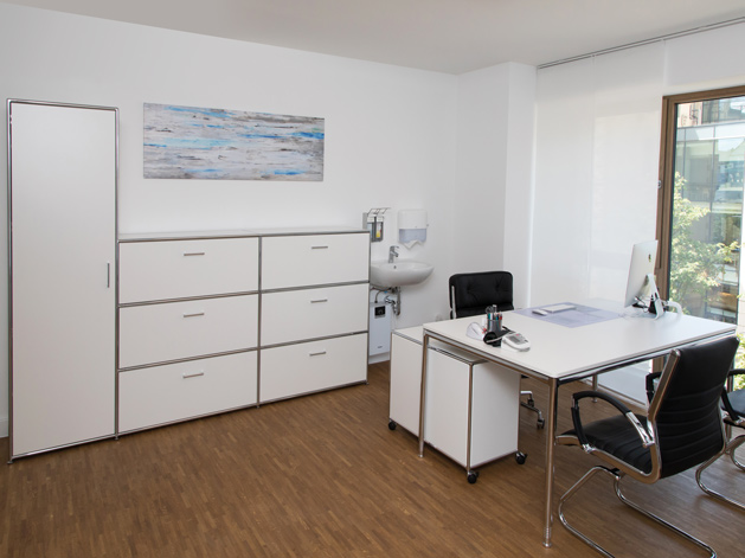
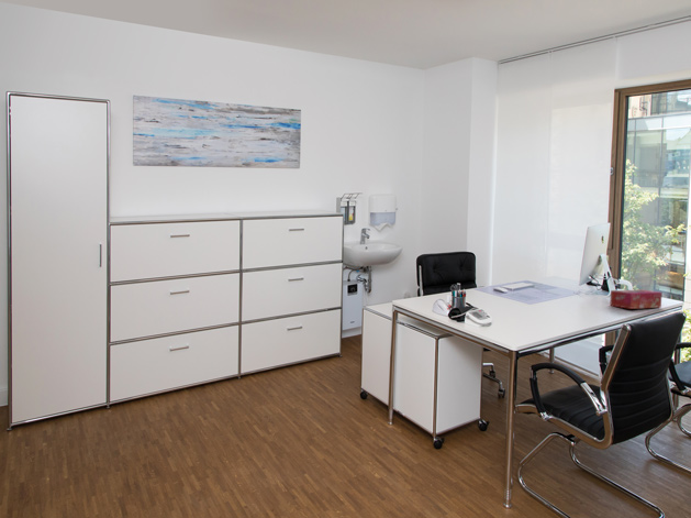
+ tissue box [609,289,662,310]
